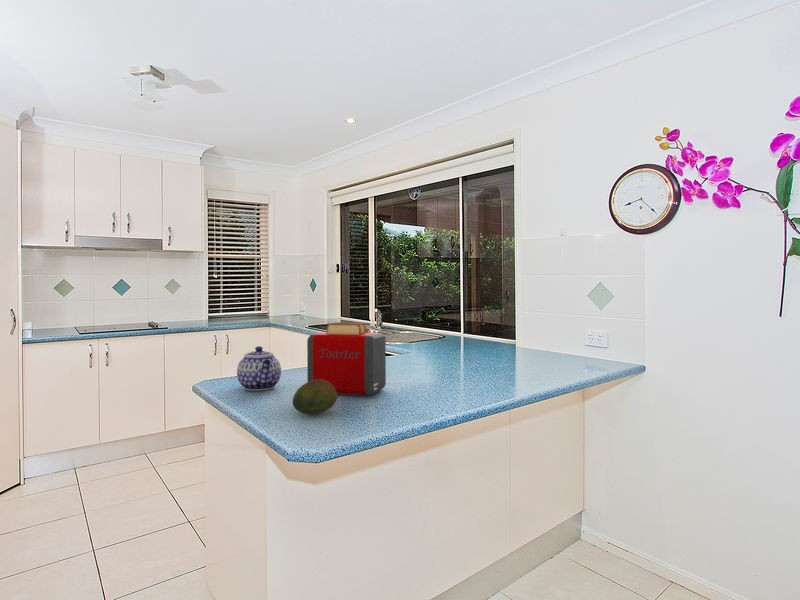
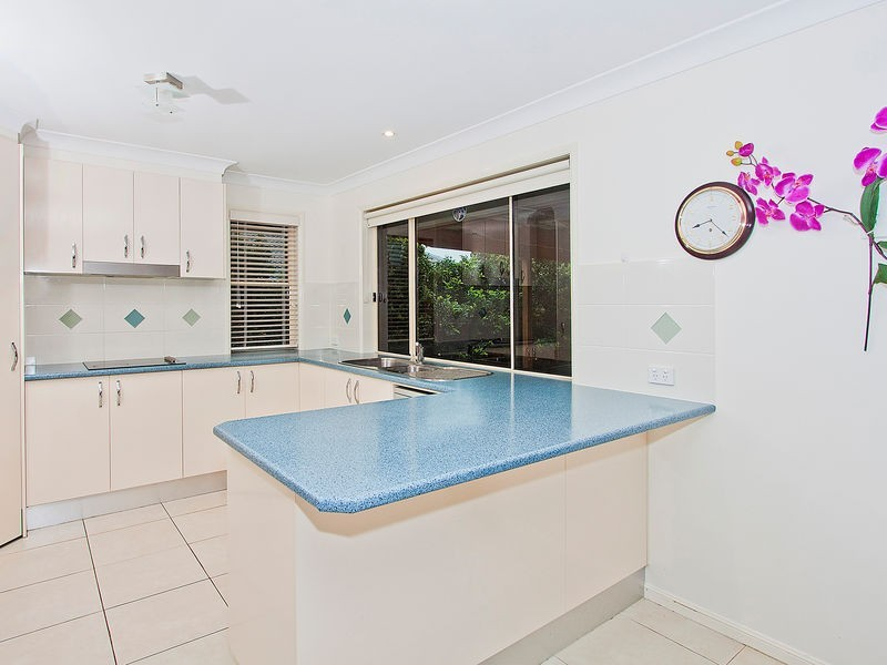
- teapot [236,345,282,391]
- fruit [291,379,338,415]
- toaster [306,321,387,396]
